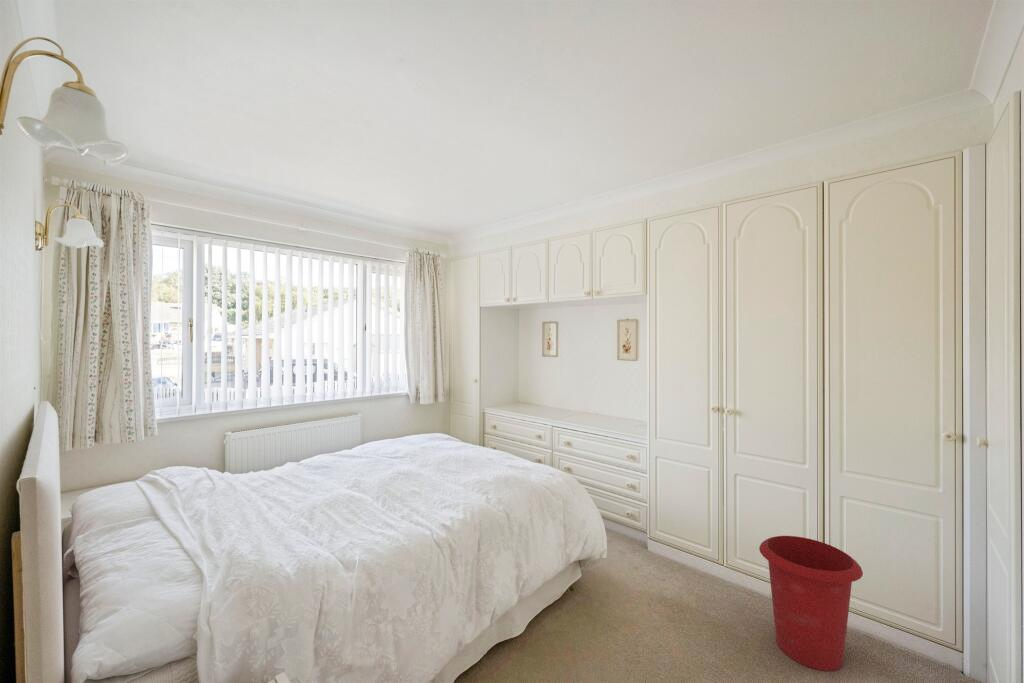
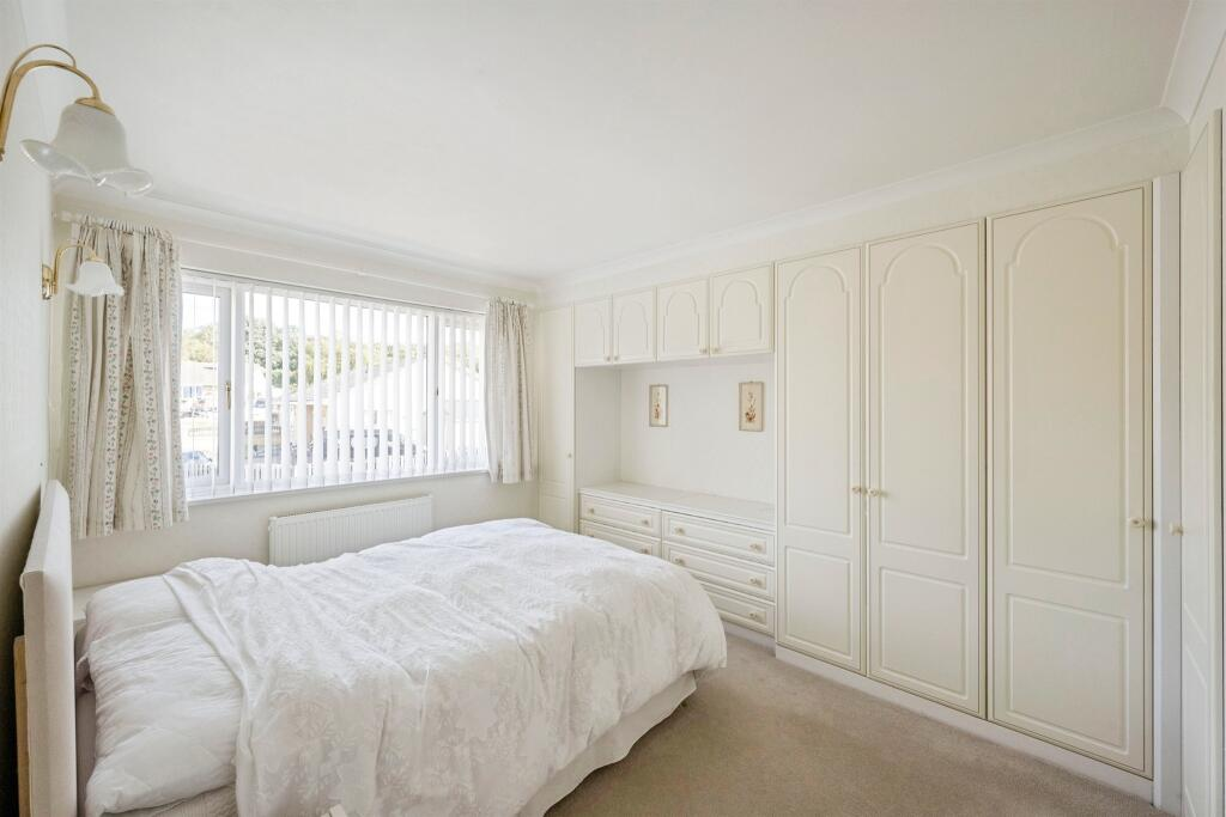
- waste bin [758,535,864,672]
